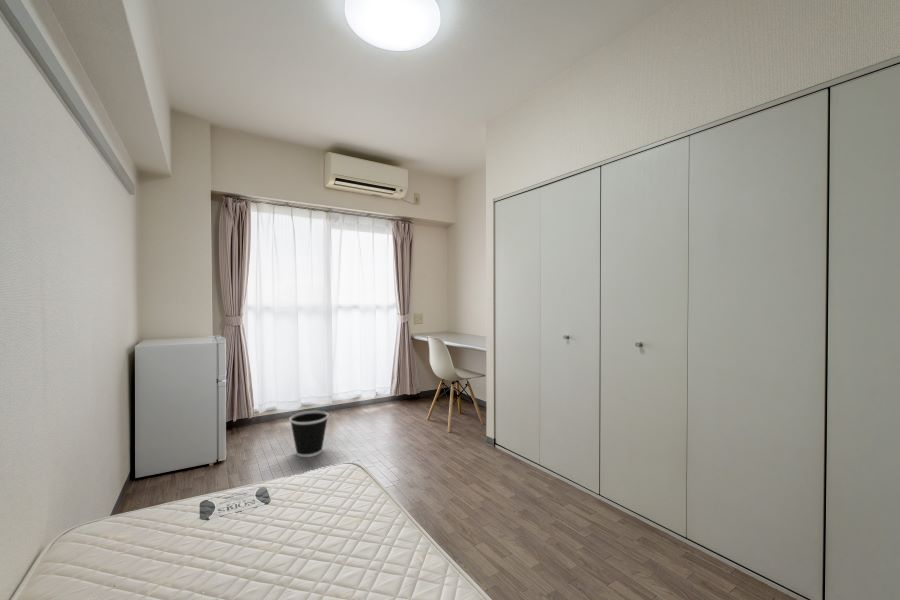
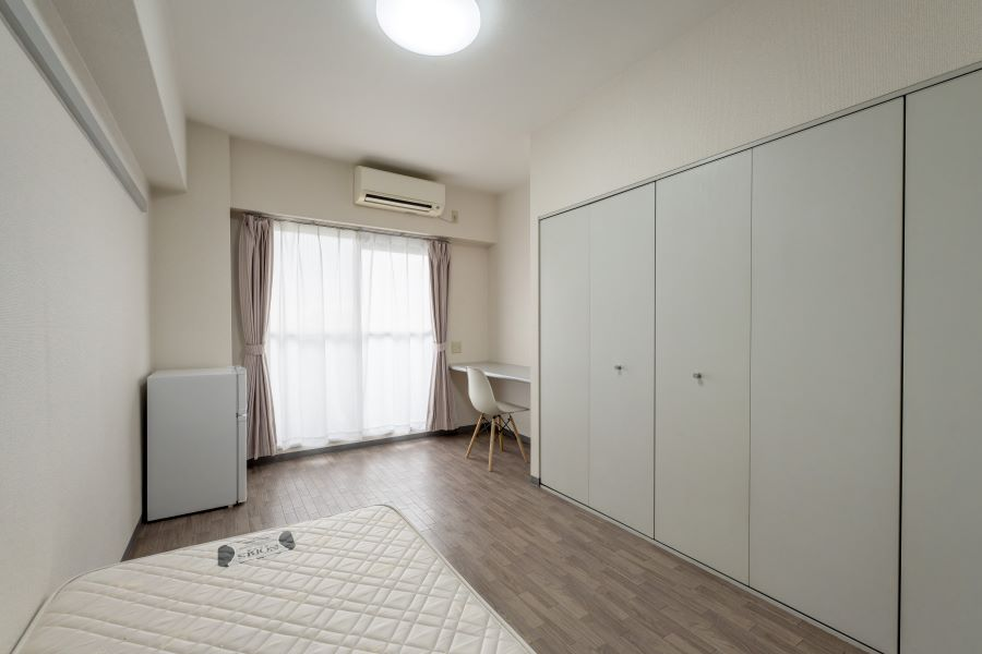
- wastebasket [289,410,330,458]
